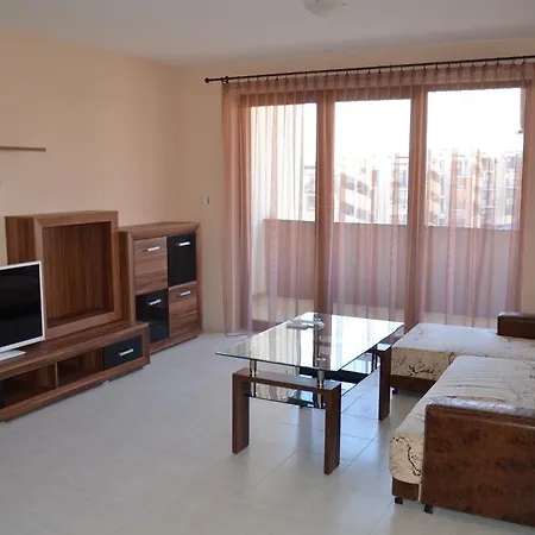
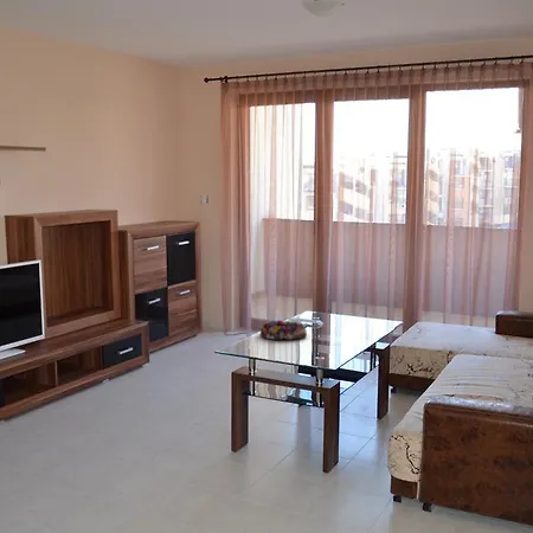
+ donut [259,319,308,341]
